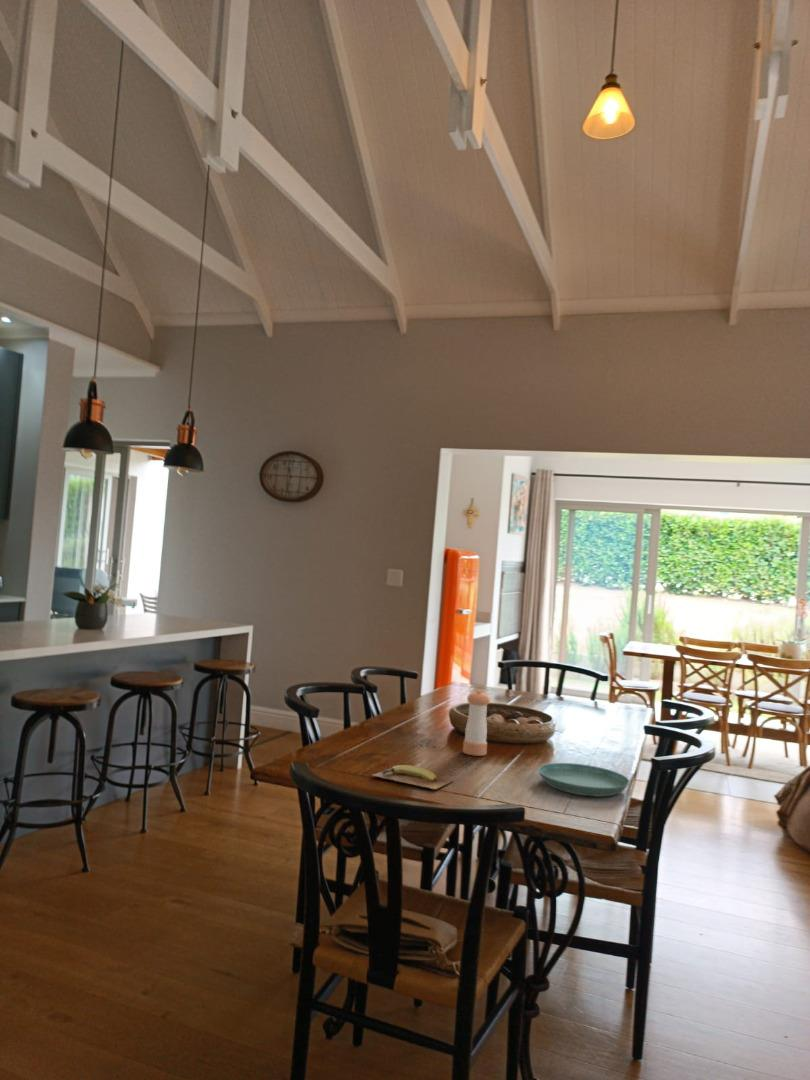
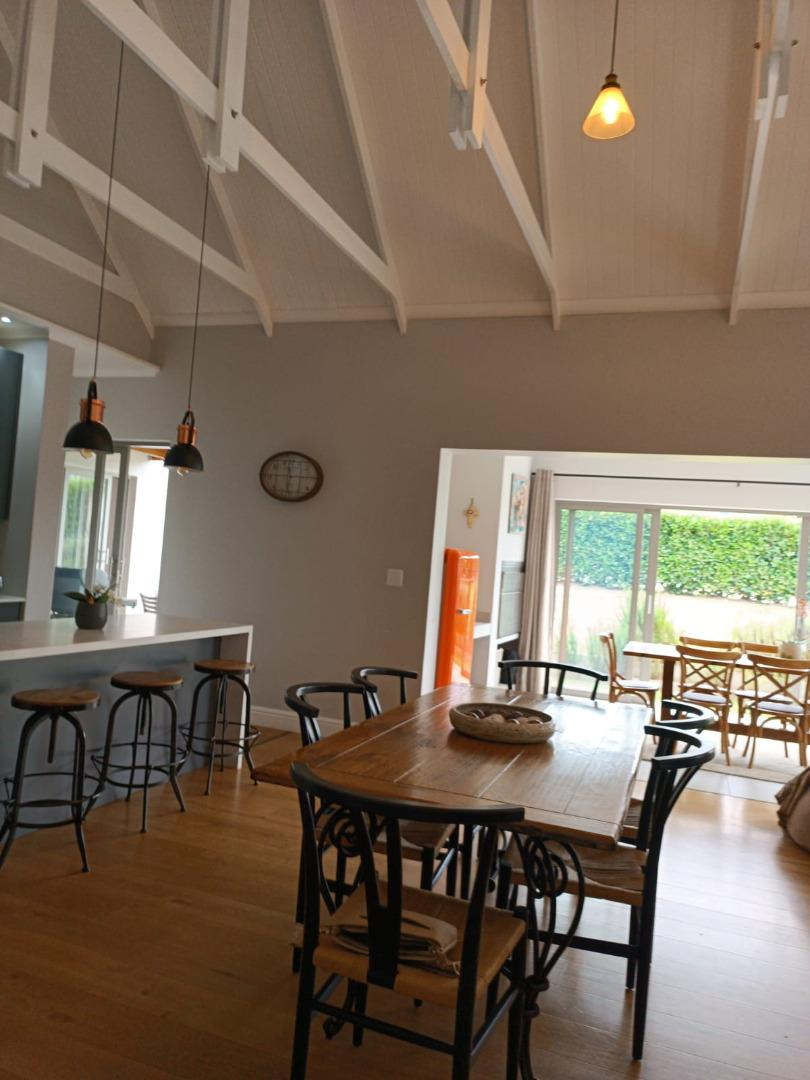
- saucer [537,762,631,798]
- pepper shaker [462,689,491,757]
- banana [371,764,455,790]
